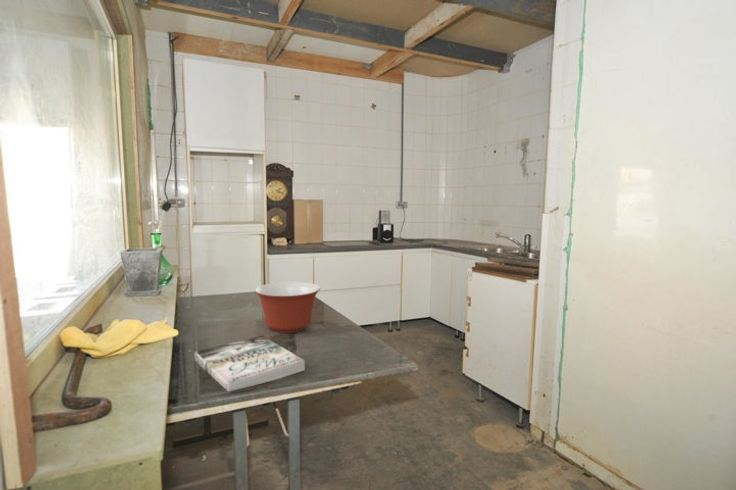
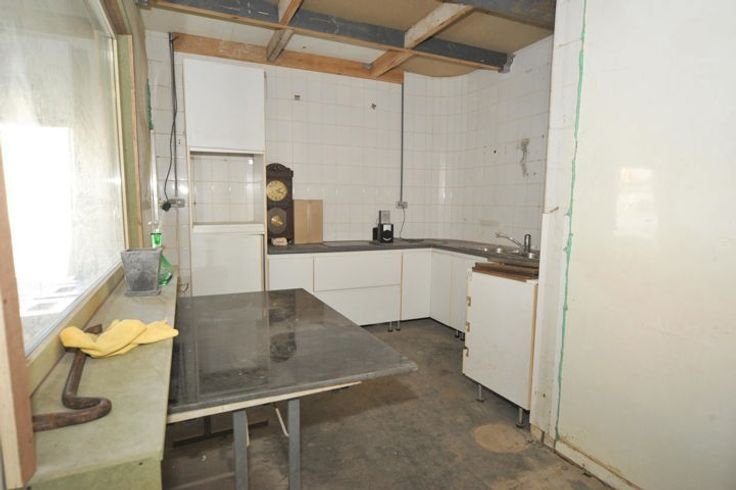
- mixing bowl [254,281,321,334]
- book [193,335,306,393]
